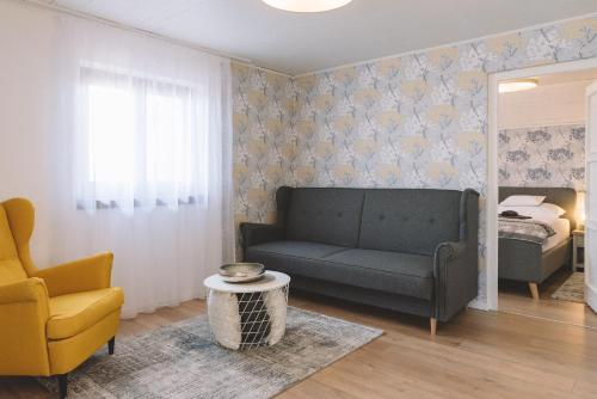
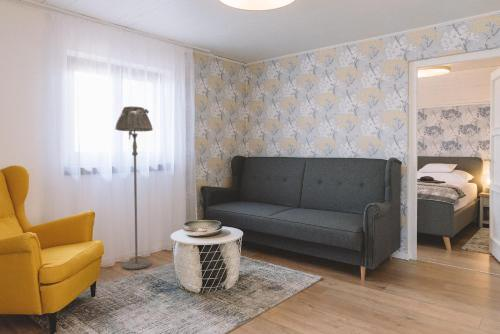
+ floor lamp [114,105,154,271]
